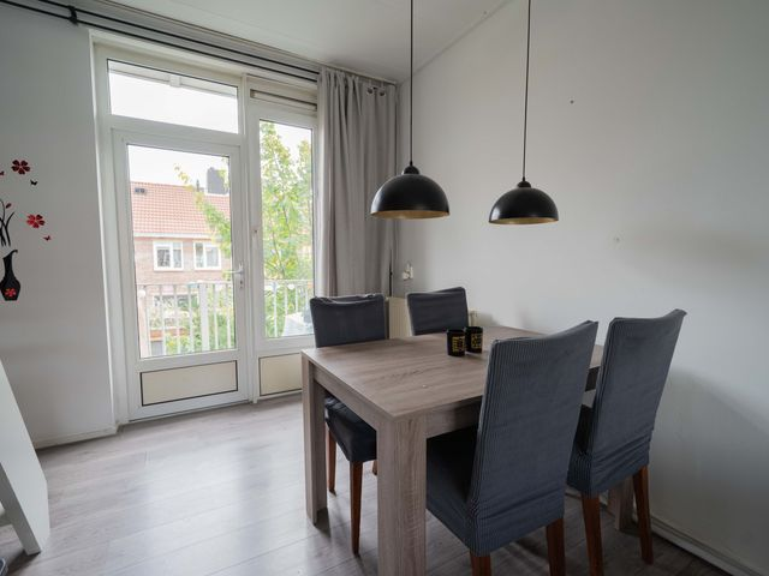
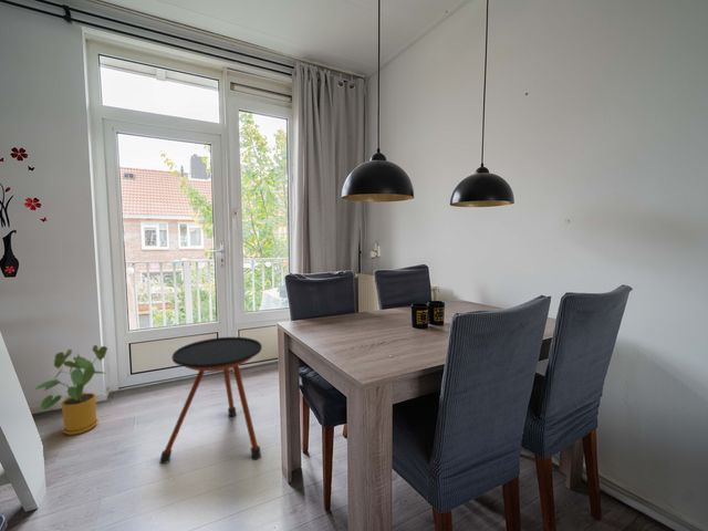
+ side table [158,336,263,465]
+ house plant [32,344,108,436]
